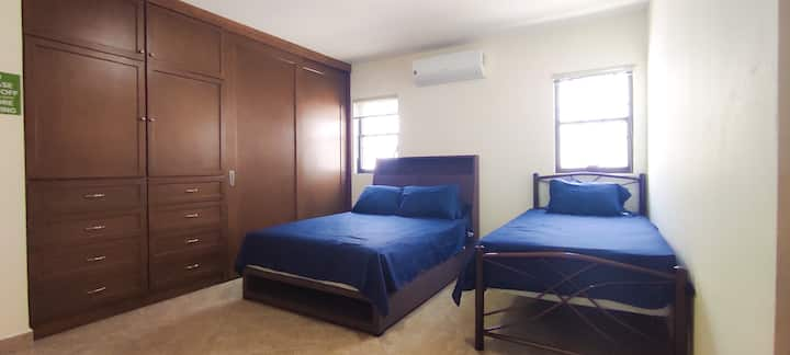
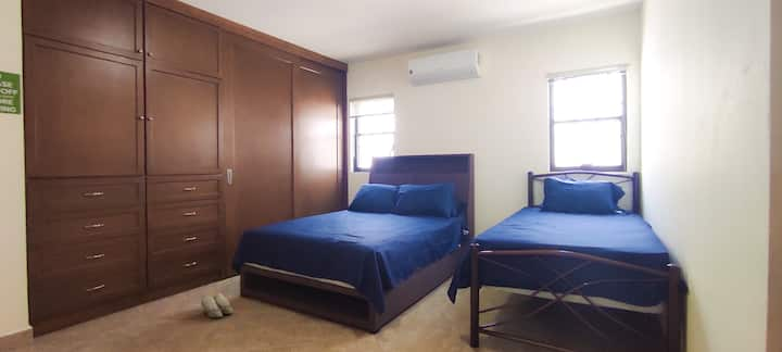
+ slippers [200,291,235,318]
